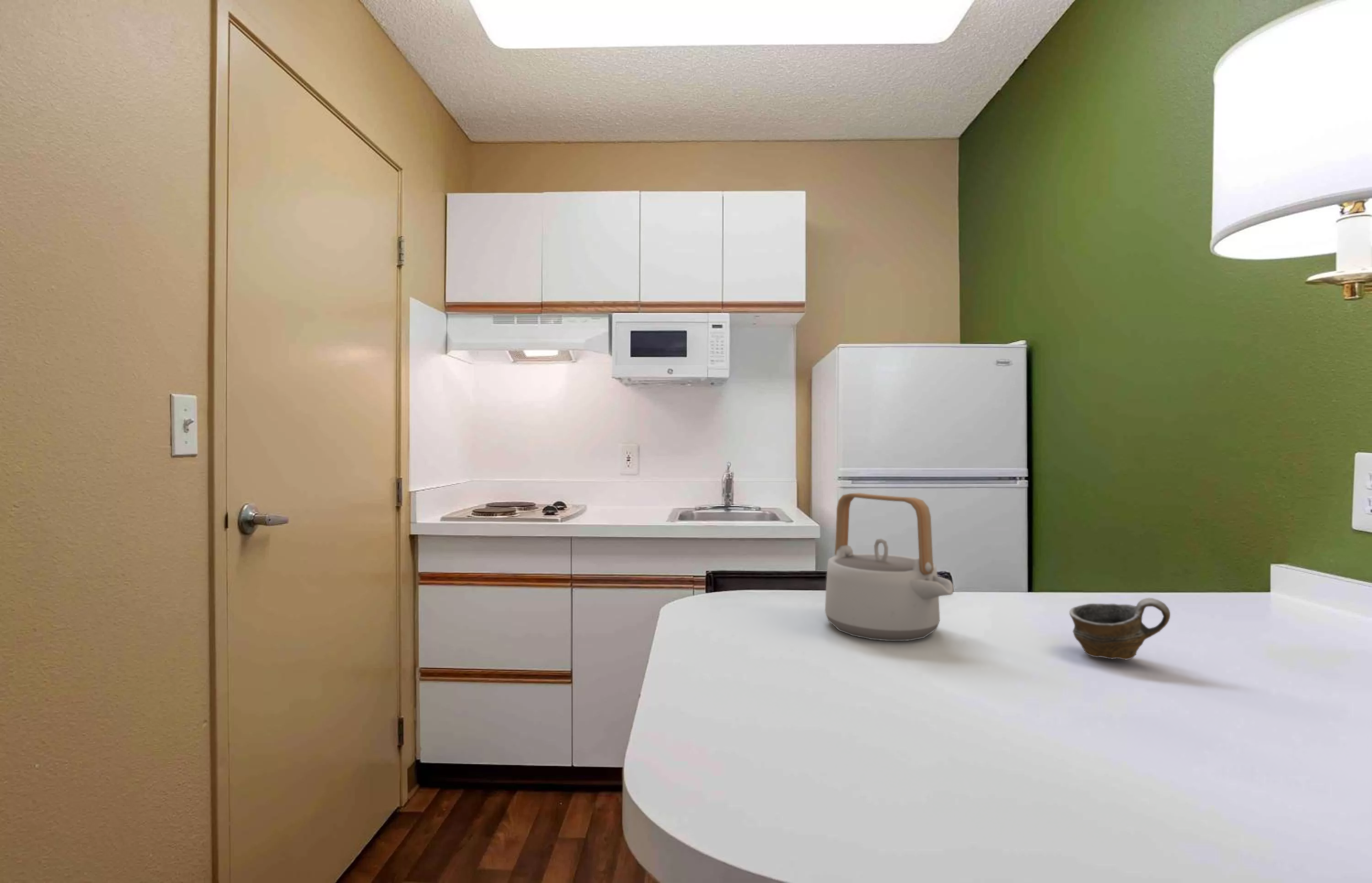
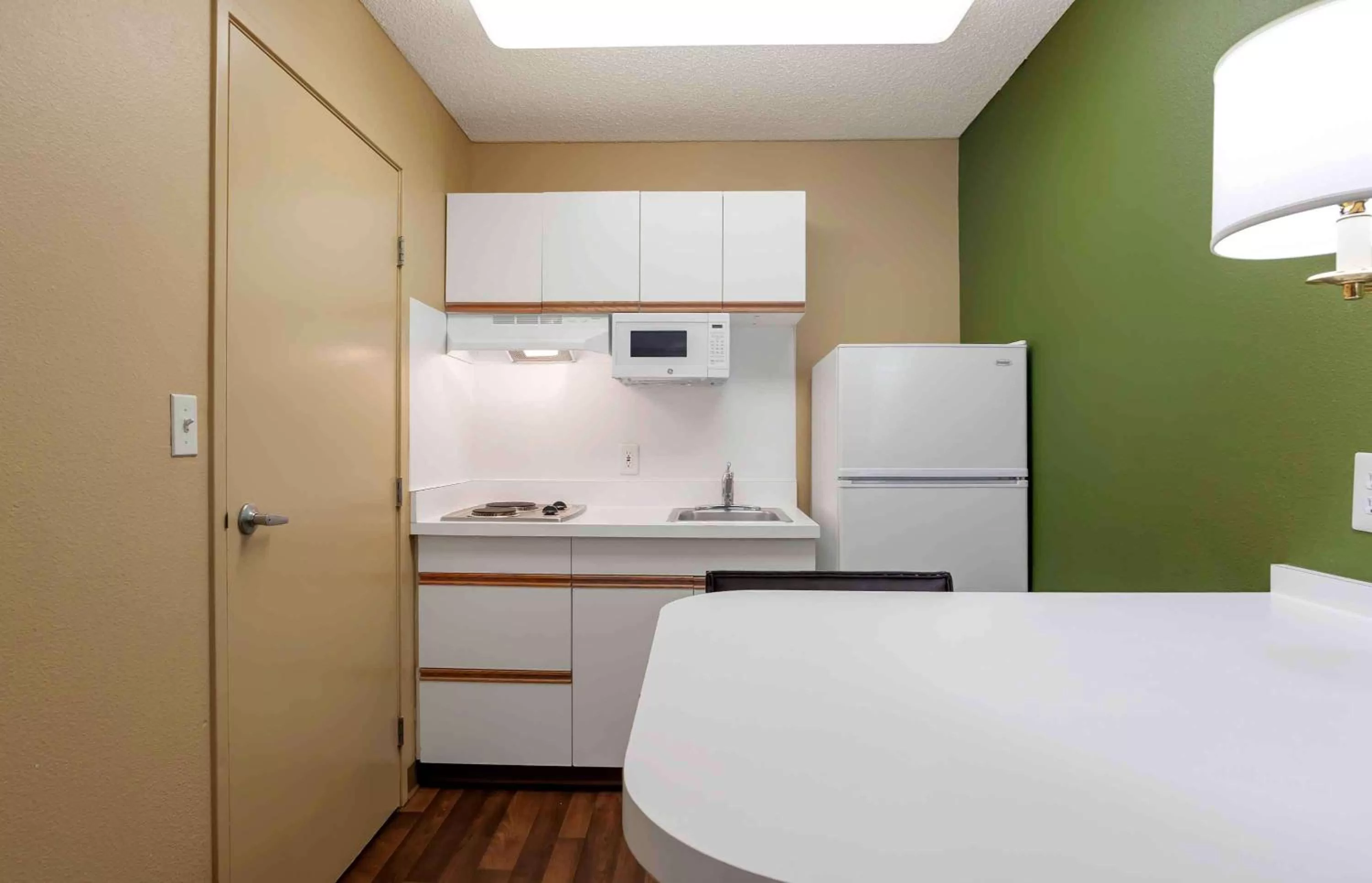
- cup [1069,598,1171,660]
- teapot [825,492,954,641]
